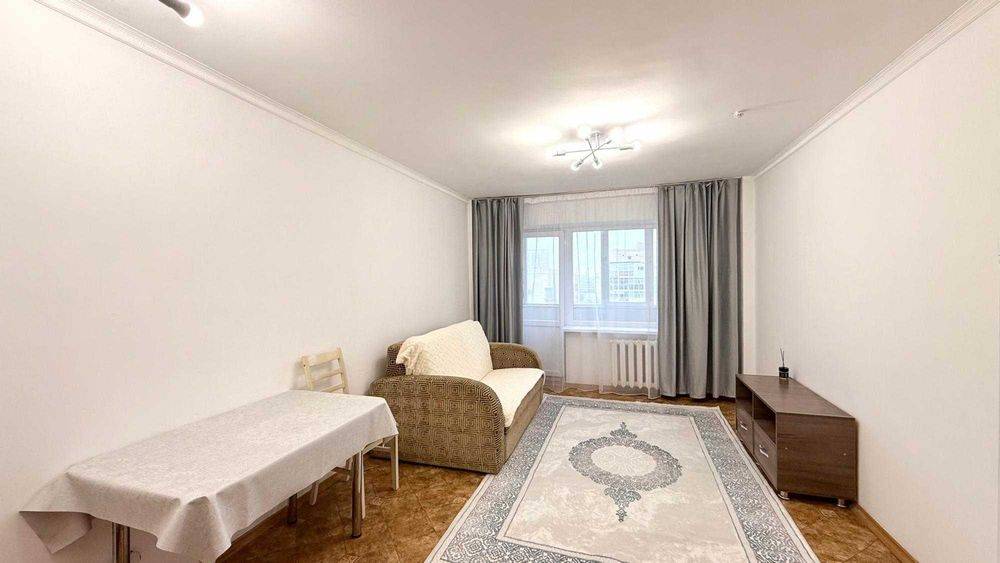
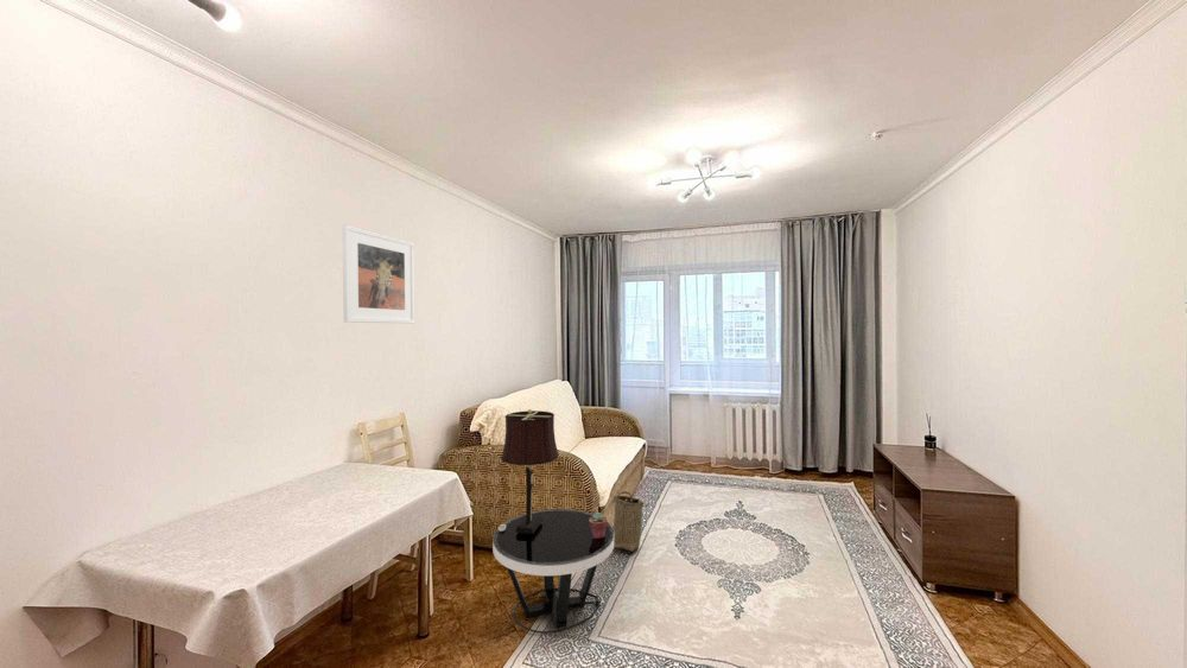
+ side table [491,508,615,634]
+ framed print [342,224,415,324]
+ table lamp [500,408,560,534]
+ basket [610,490,649,553]
+ potted succulent [589,511,608,539]
